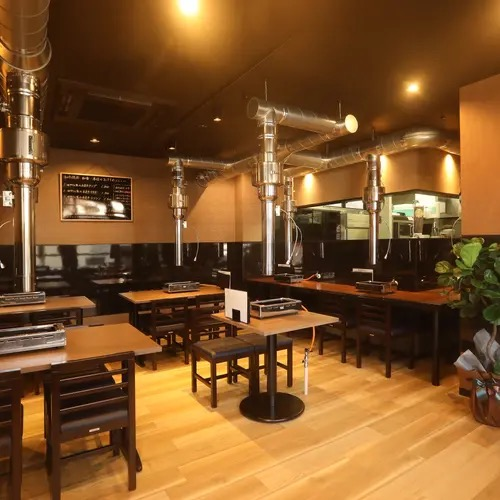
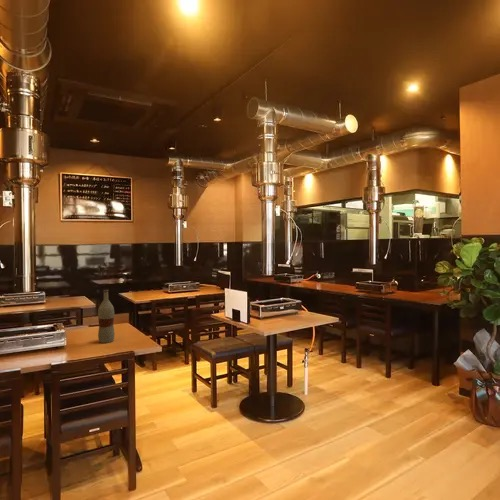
+ bottle [97,289,116,344]
